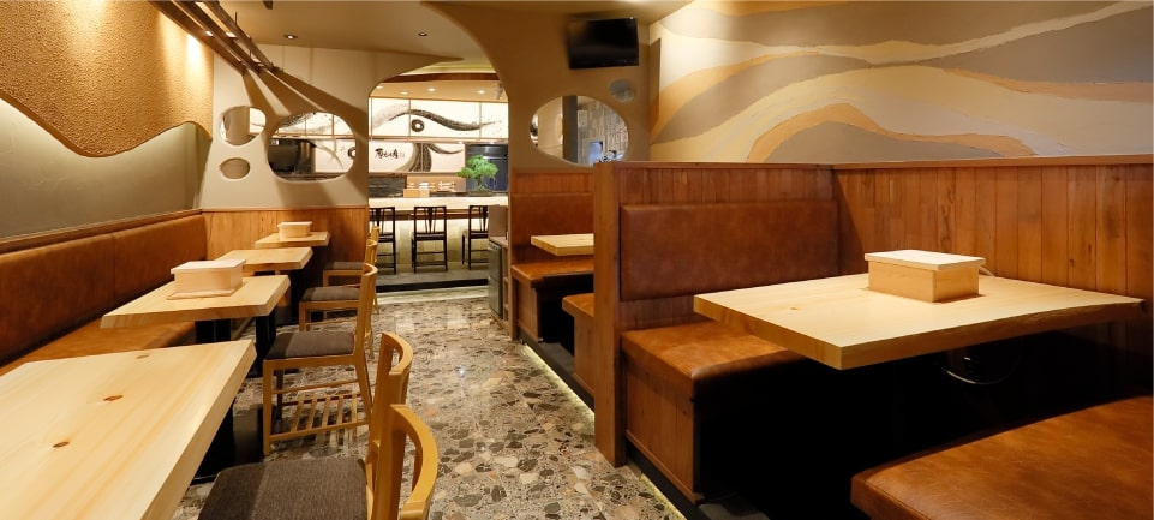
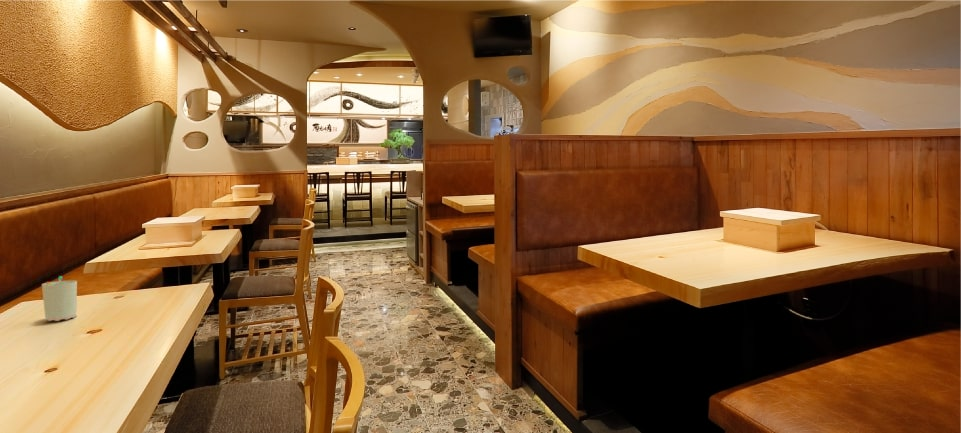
+ cup [41,275,78,322]
